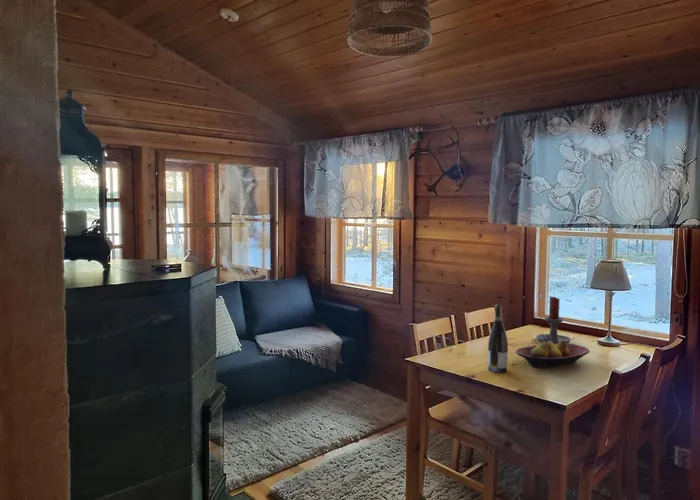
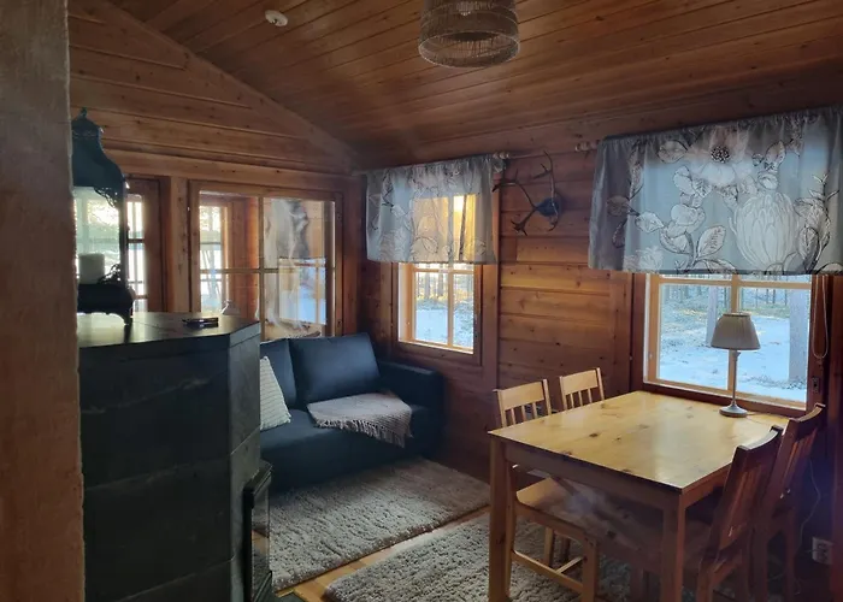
- candle holder [535,295,572,344]
- fruit bowl [515,340,591,369]
- wine bottle [487,303,509,374]
